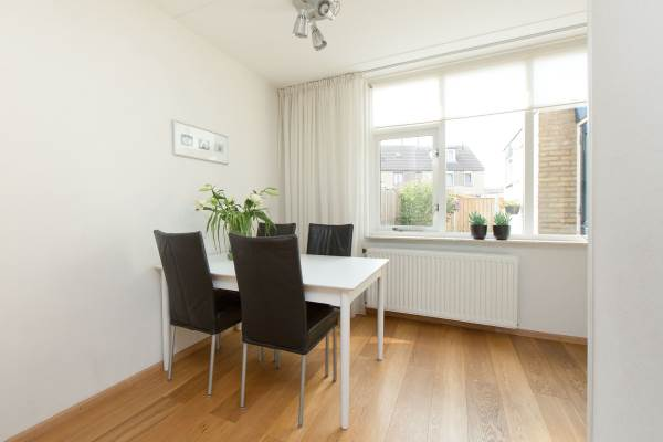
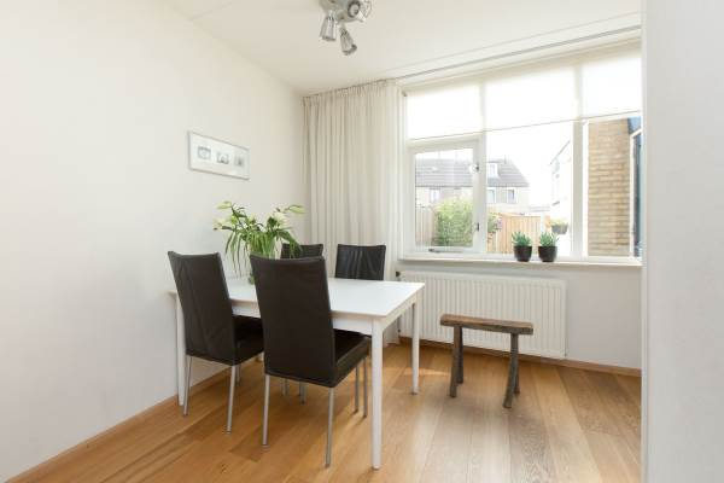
+ stool [438,313,535,409]
